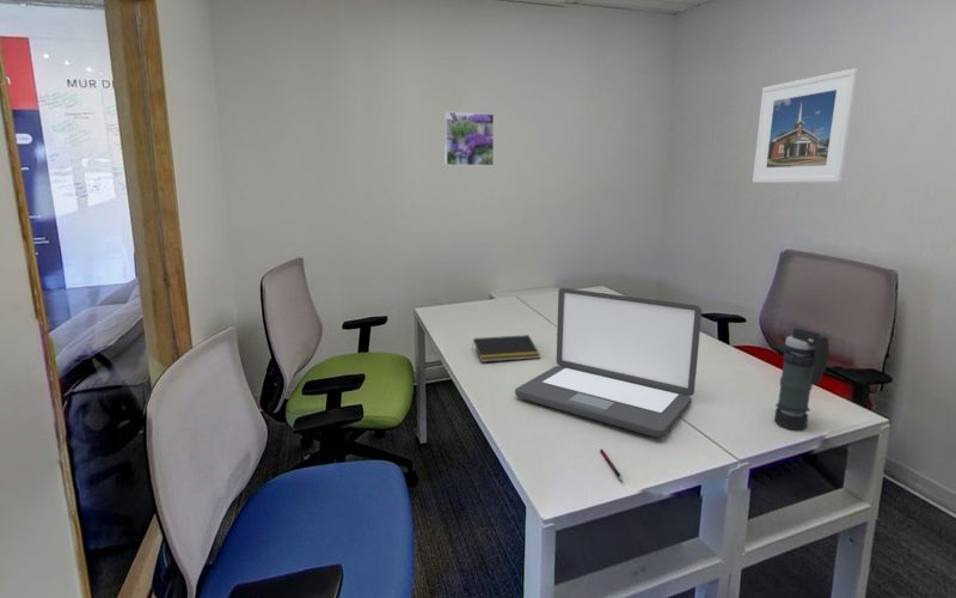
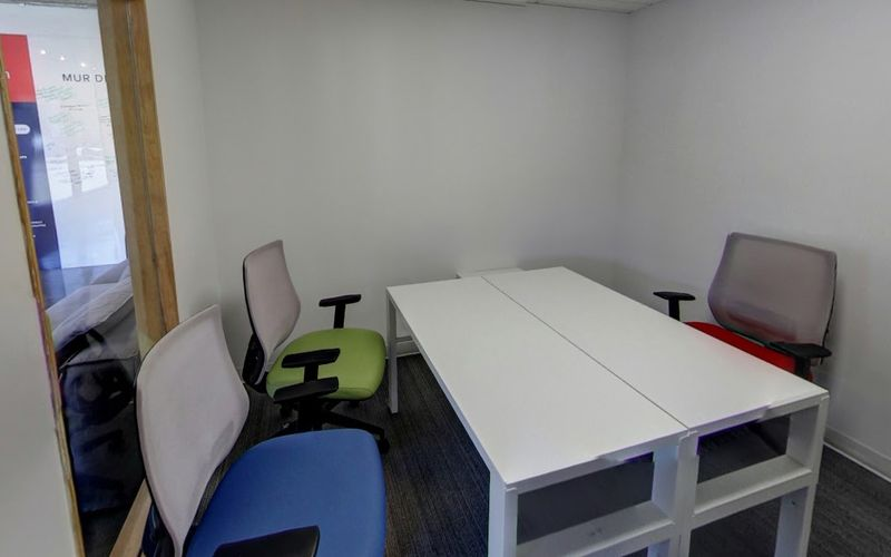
- pen [599,447,625,483]
- laptop [514,287,703,439]
- notepad [471,334,541,364]
- smoke grenade [773,327,831,431]
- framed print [443,111,495,167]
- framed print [752,67,859,183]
